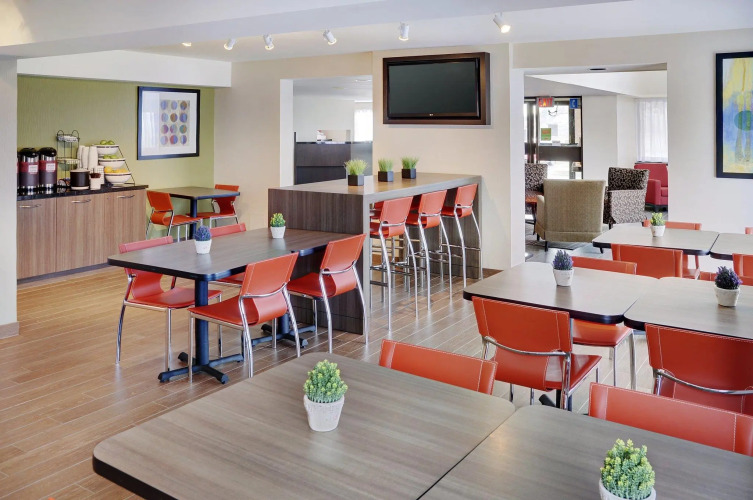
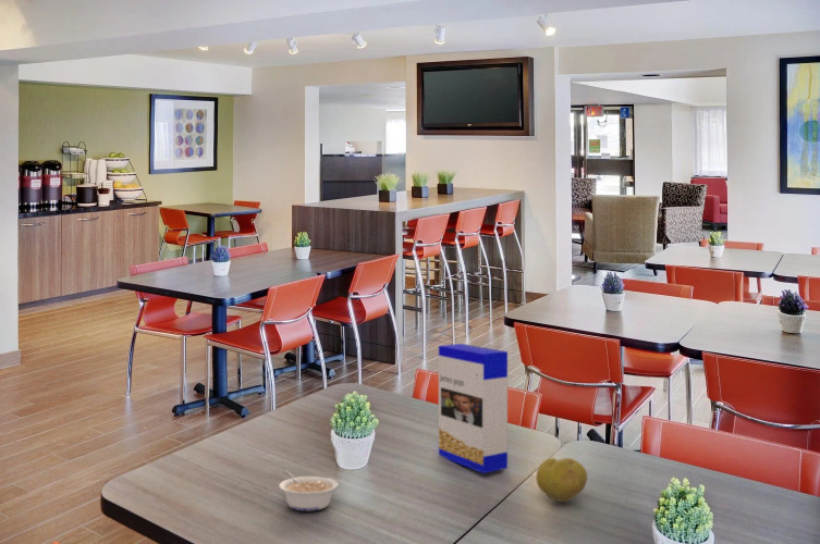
+ cereal box [438,343,509,474]
+ fruit [535,457,588,503]
+ legume [278,470,340,511]
